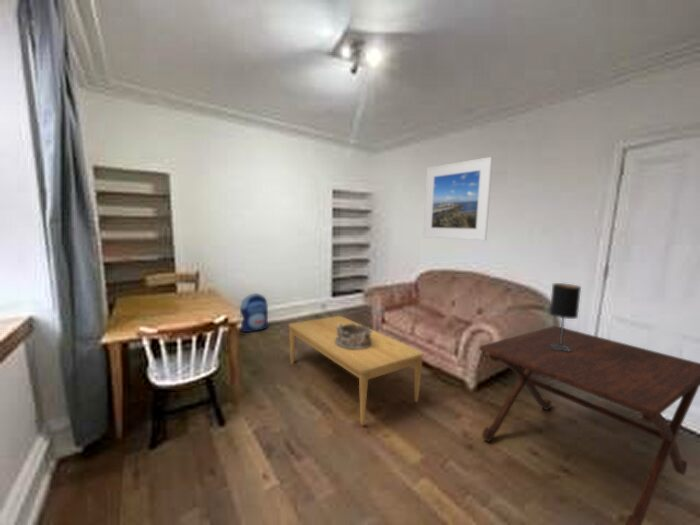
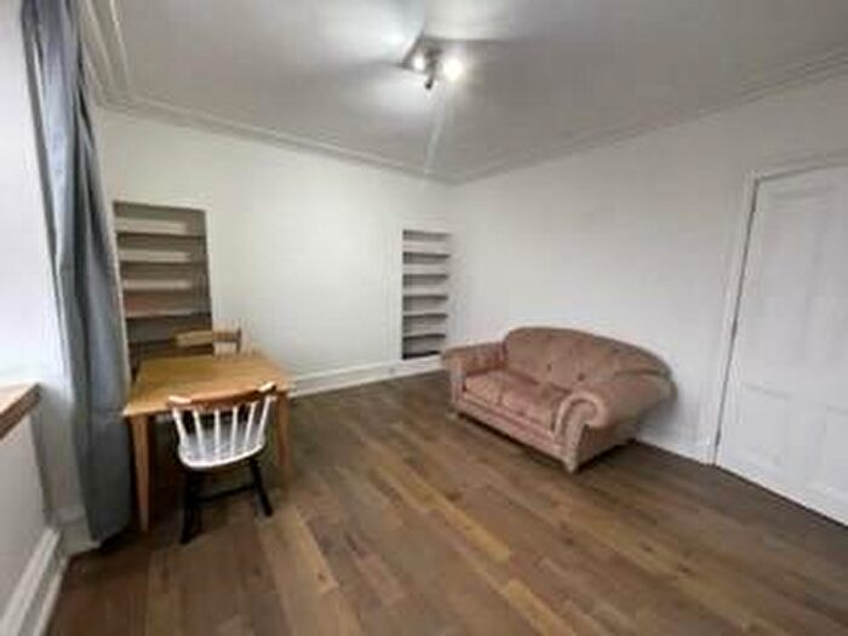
- table lamp [549,282,582,352]
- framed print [422,156,493,242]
- coffee table [288,315,425,425]
- side table [478,325,700,525]
- backpack [239,292,269,333]
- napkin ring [335,323,372,350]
